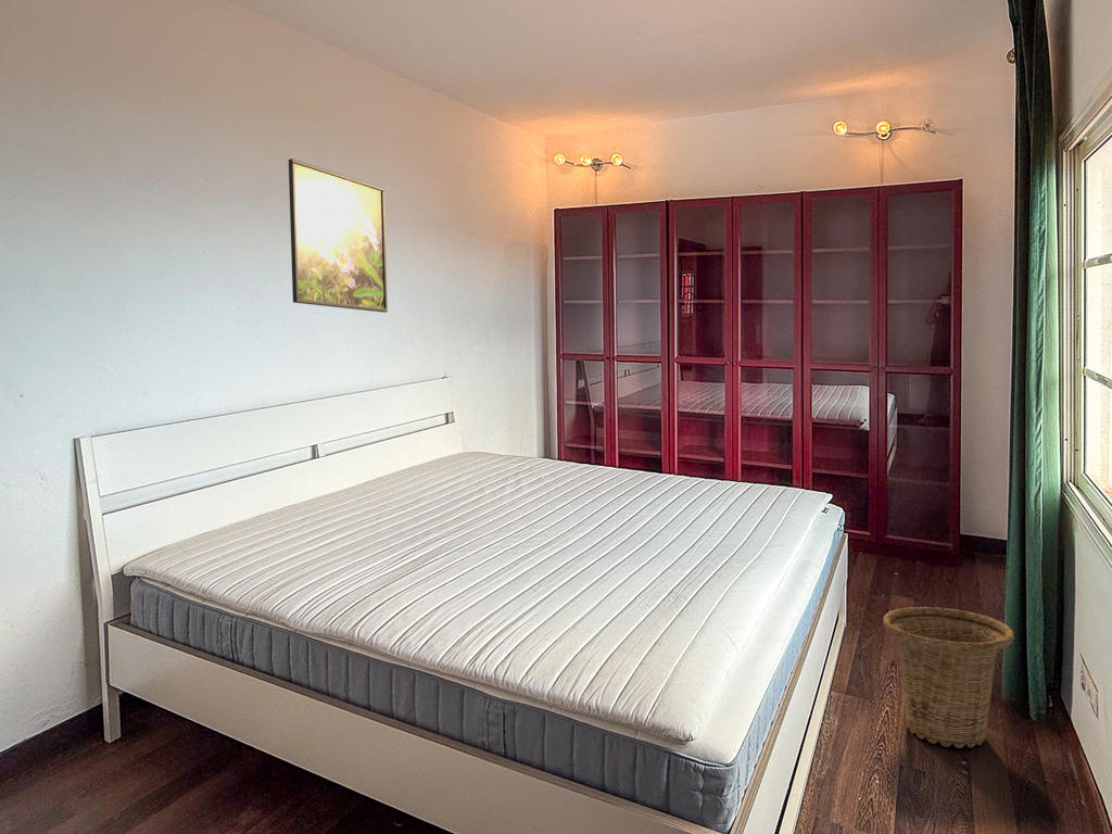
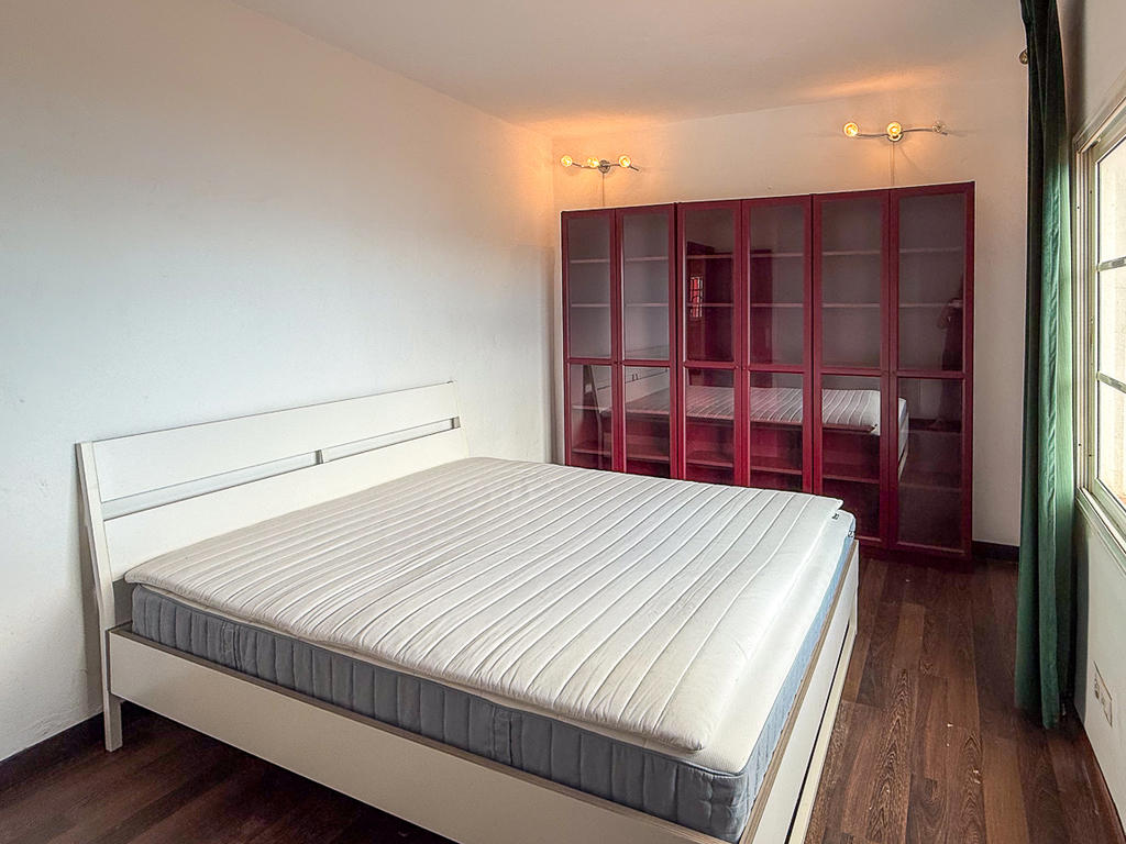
- basket [882,606,1015,749]
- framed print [288,157,389,314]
